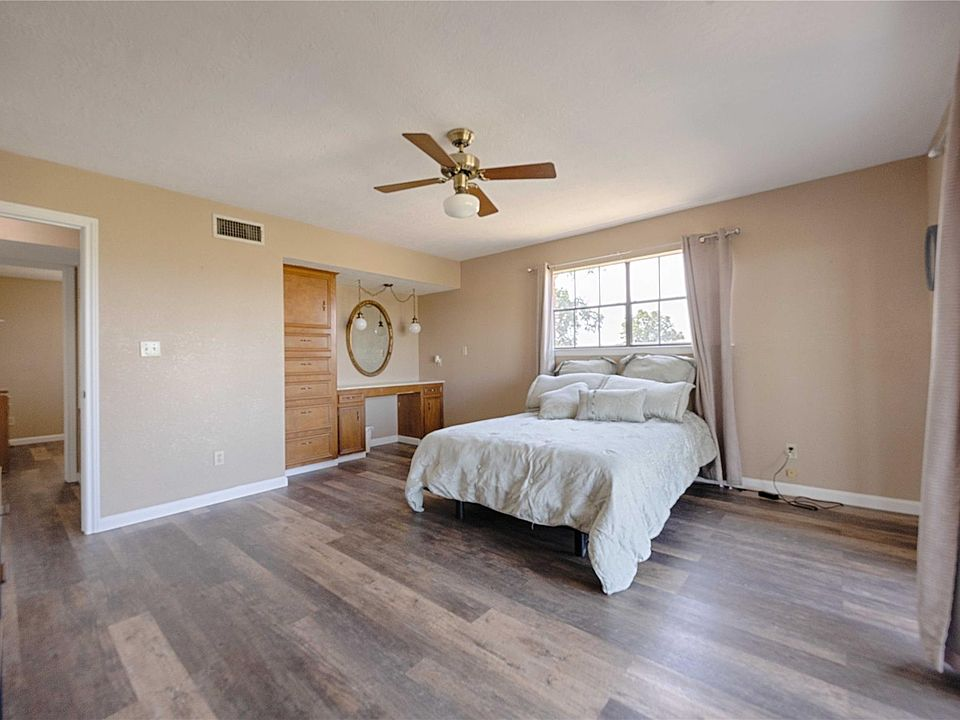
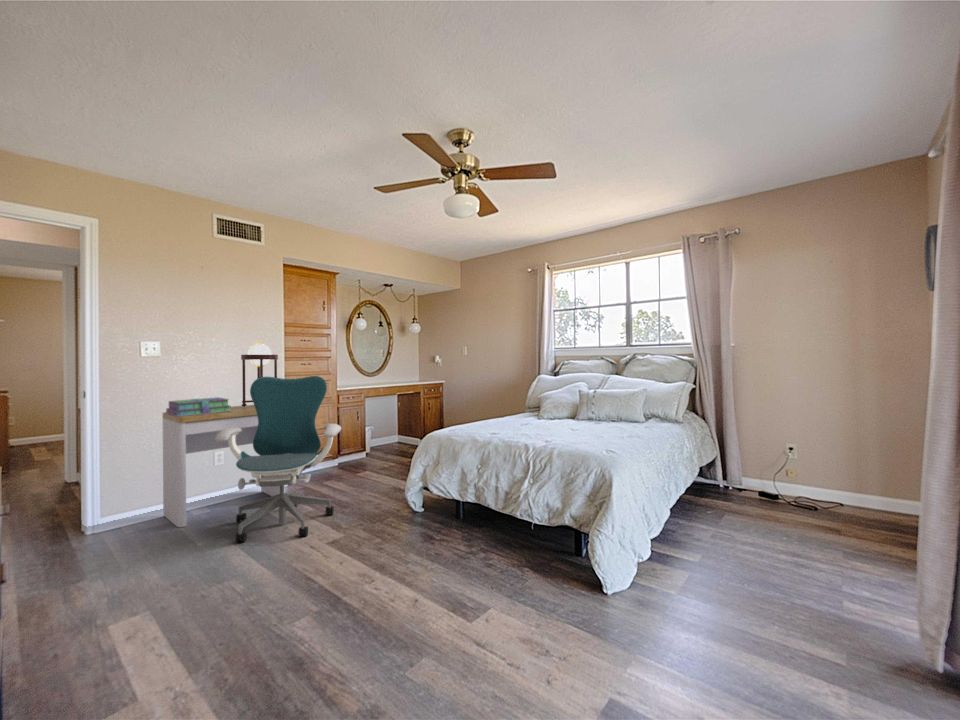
+ stack of books [165,396,231,416]
+ table lamp [240,342,279,407]
+ desk [162,404,286,528]
+ office chair [215,375,342,544]
